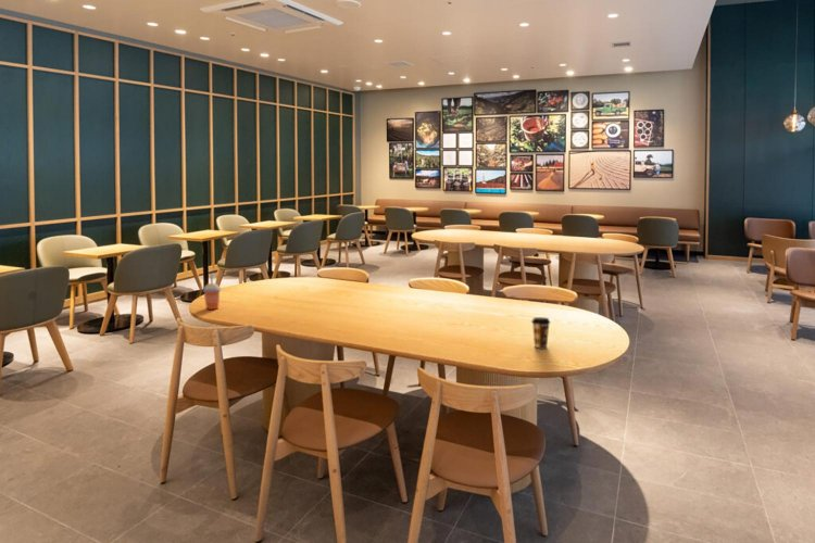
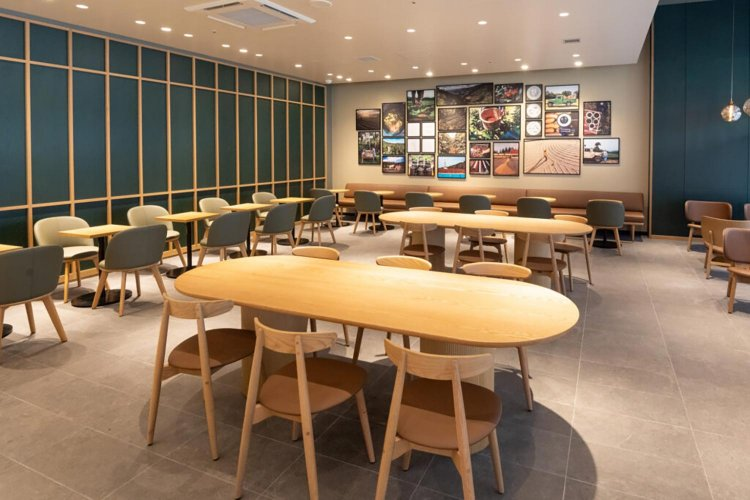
- coffee cup [530,316,551,349]
- cup with straw [202,274,222,311]
